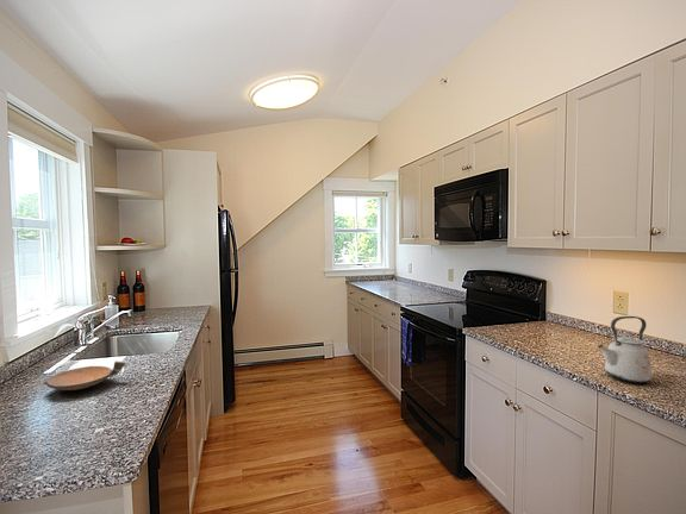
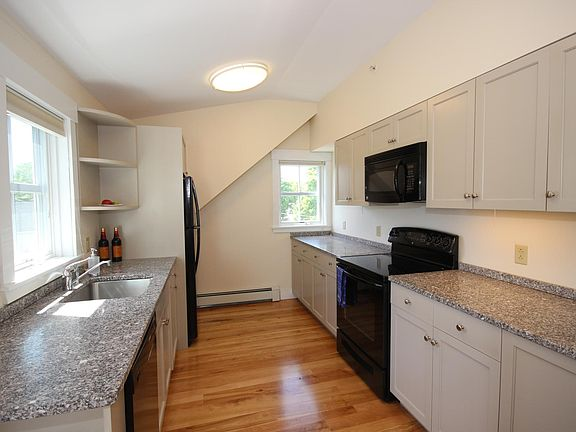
- kettle [597,315,653,384]
- bowl [43,359,126,391]
